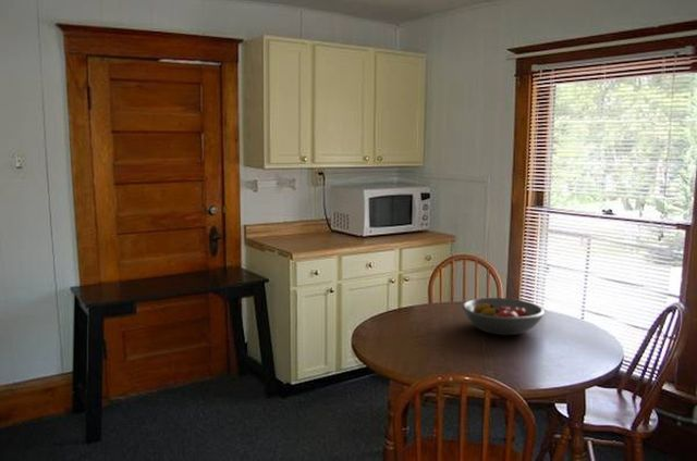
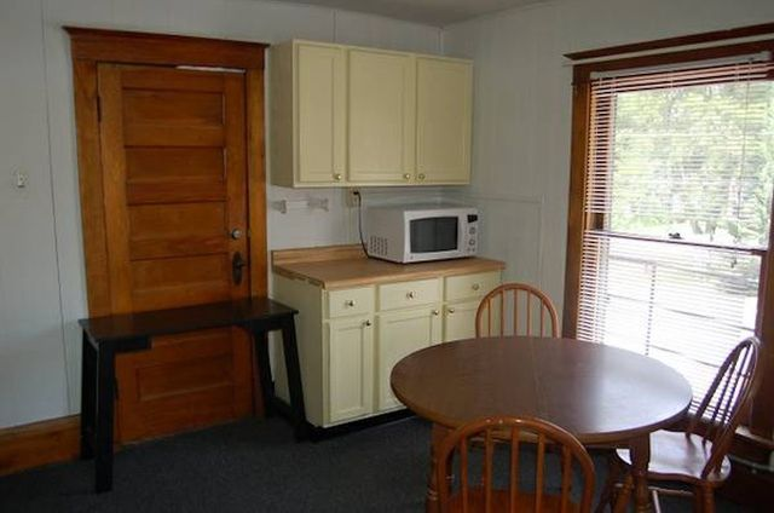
- fruit bowl [461,297,546,336]
